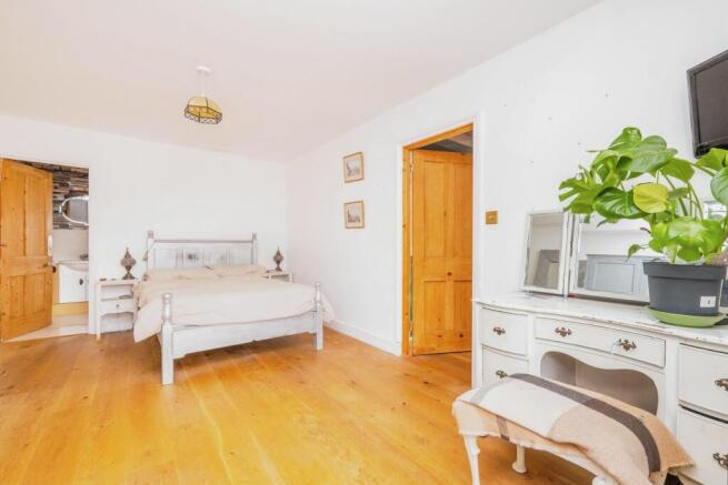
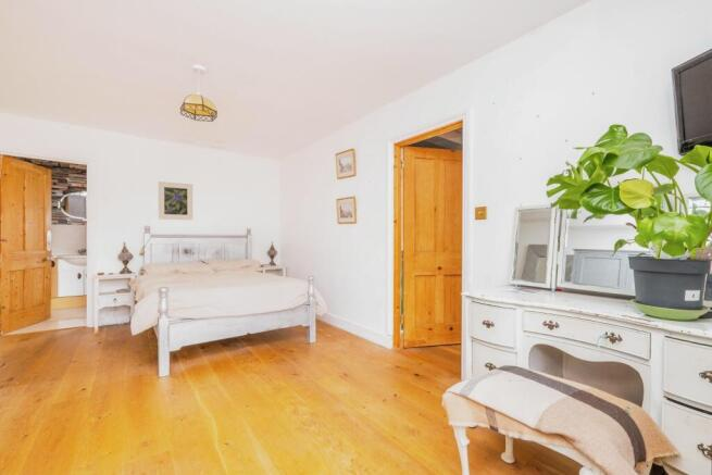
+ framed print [158,180,193,221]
